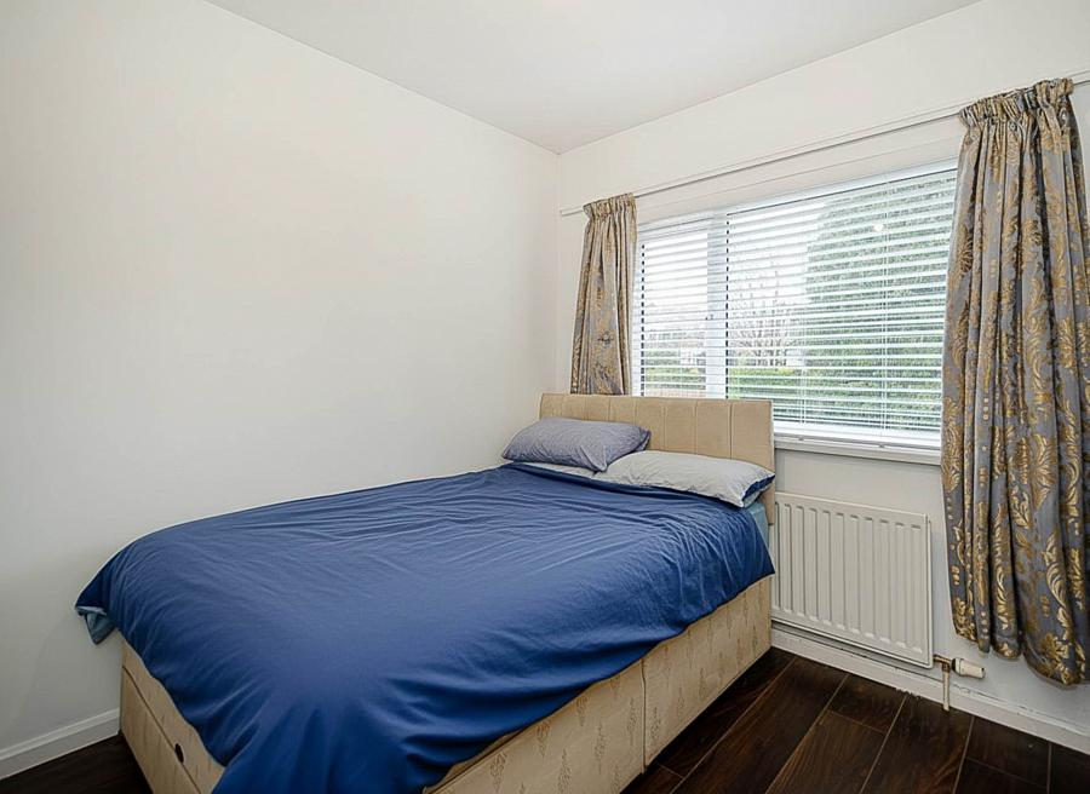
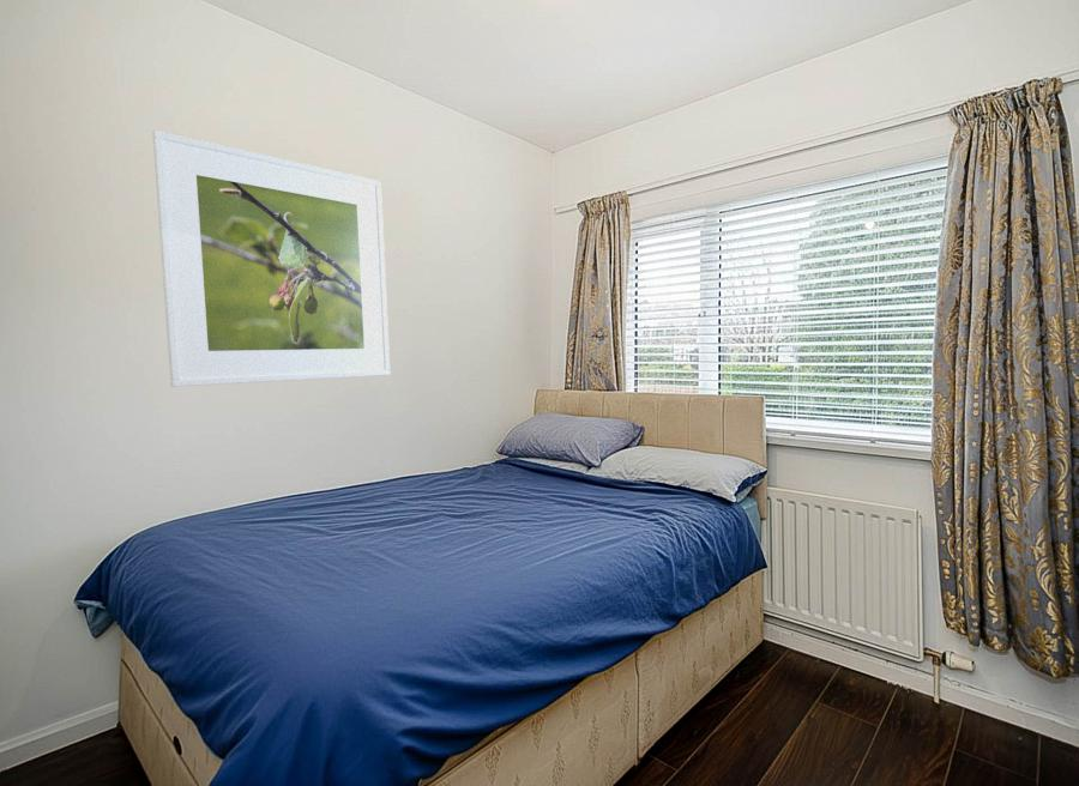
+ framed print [151,129,391,388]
